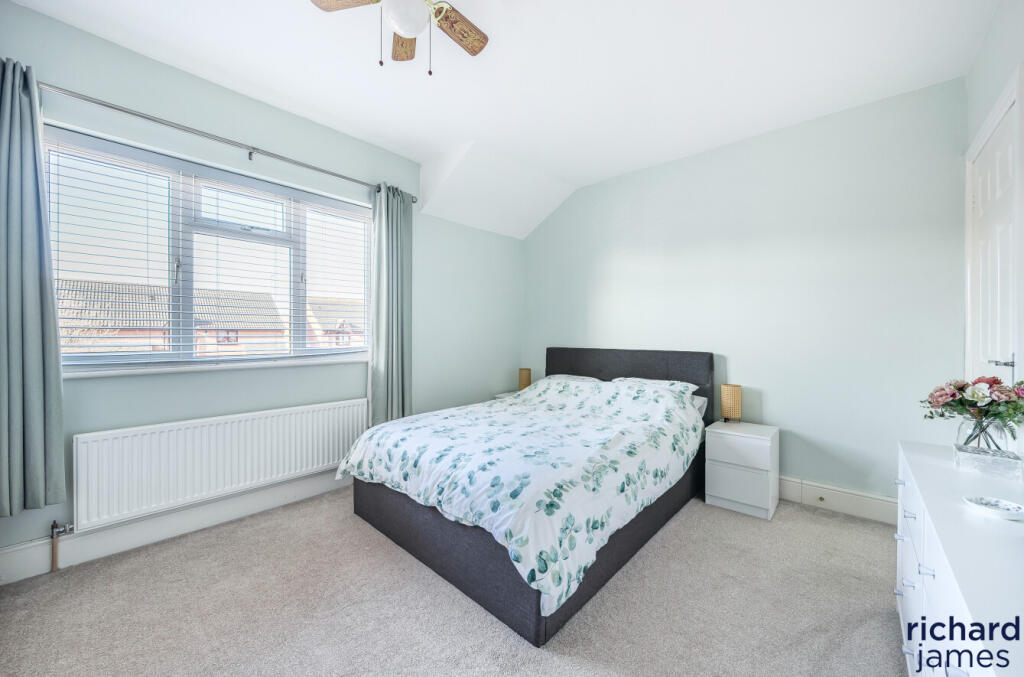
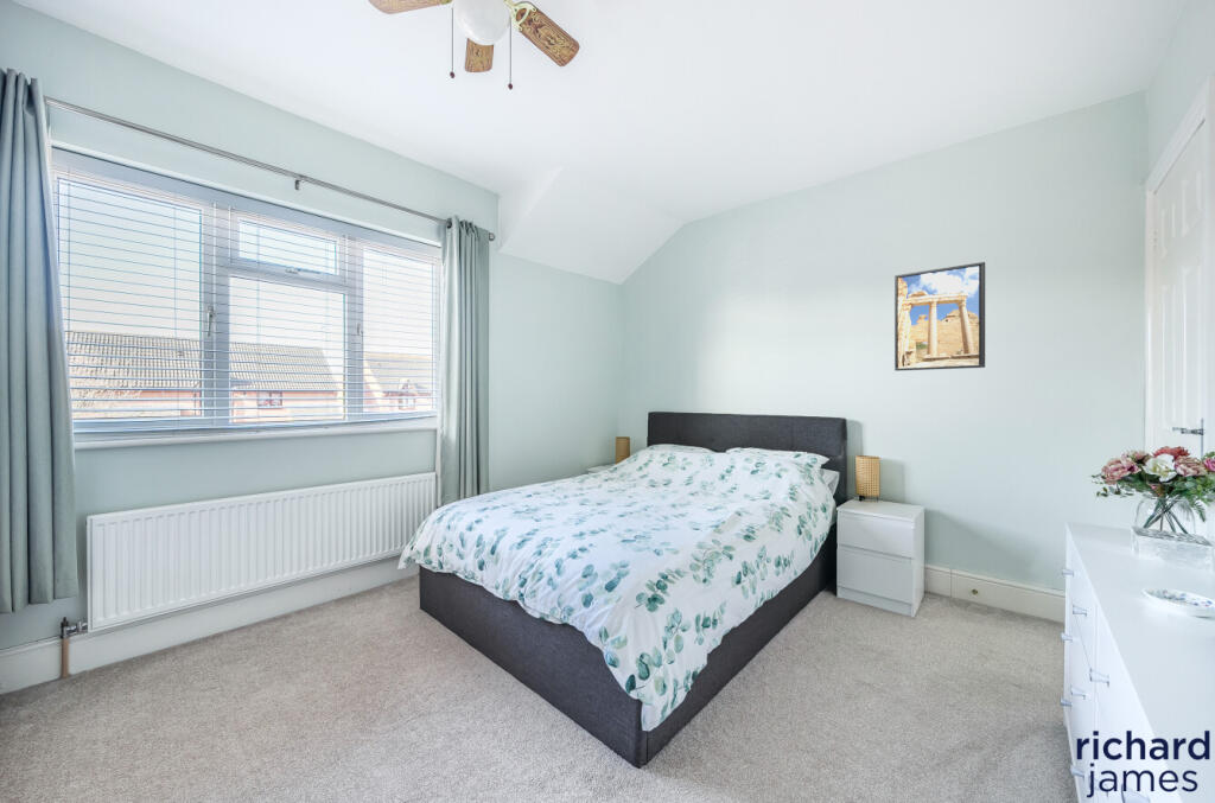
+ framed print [893,261,986,372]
